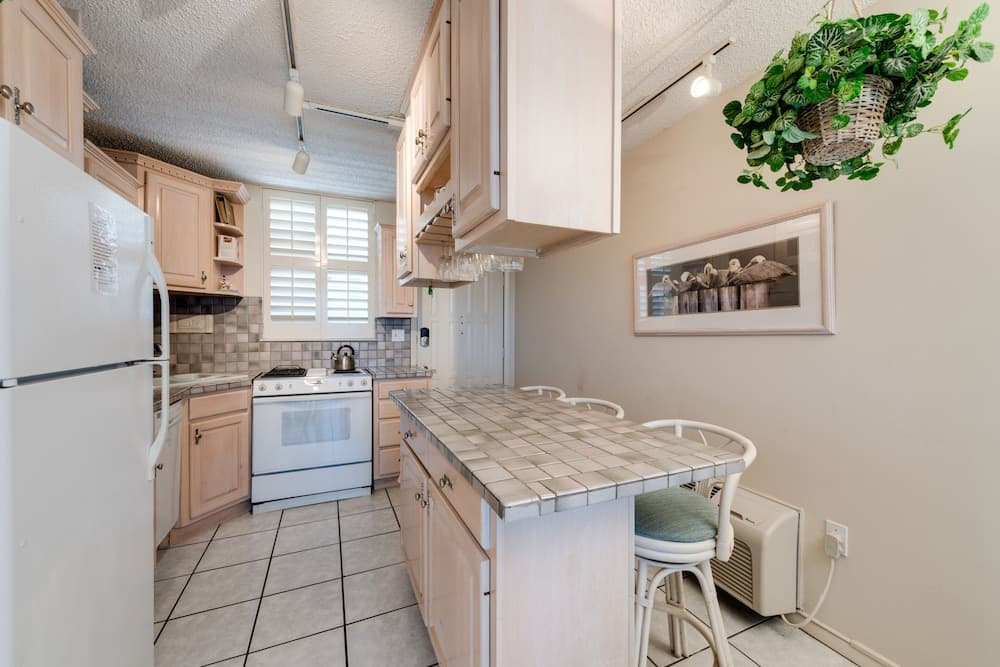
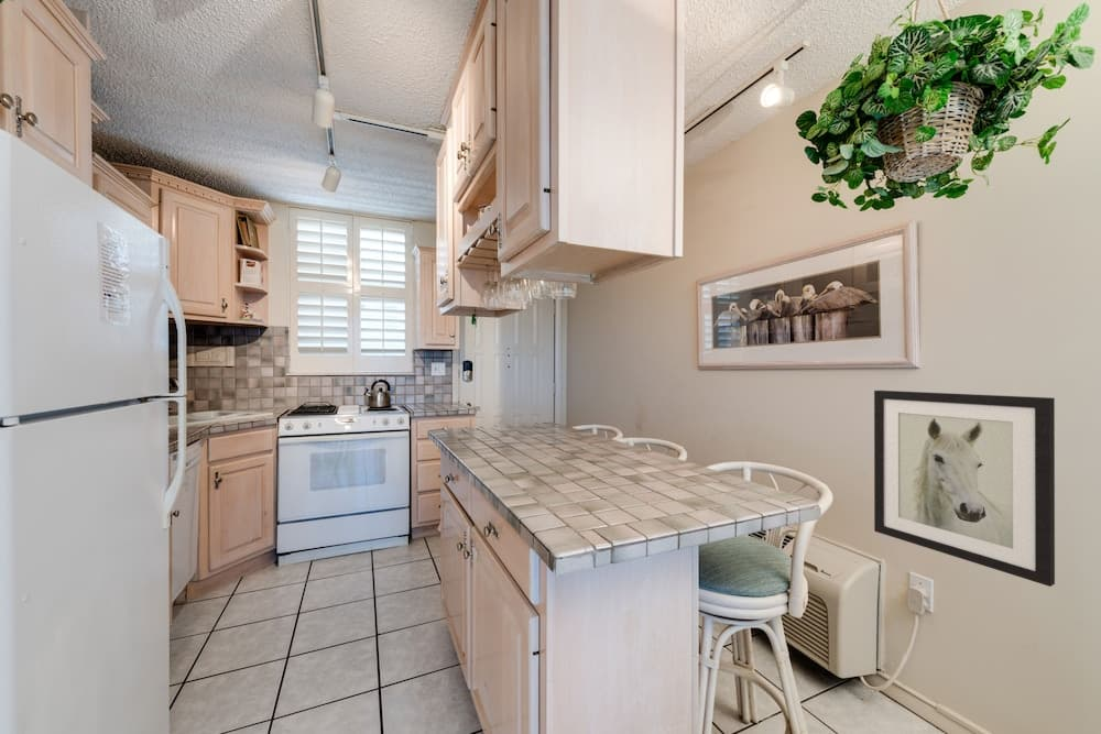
+ wall art [873,390,1056,588]
